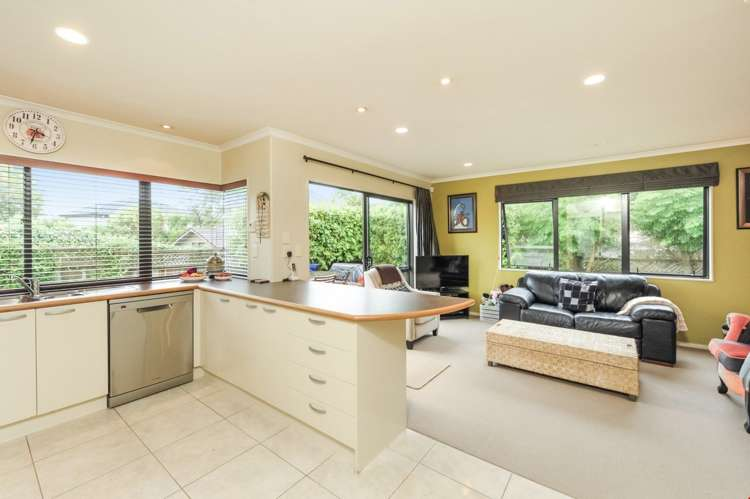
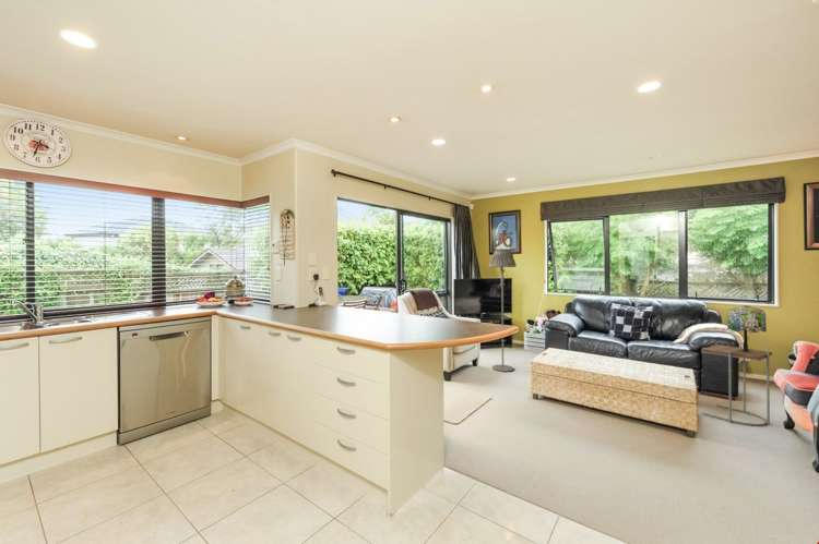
+ floor lamp [488,249,518,373]
+ side table [700,343,773,427]
+ table lamp [726,304,768,353]
